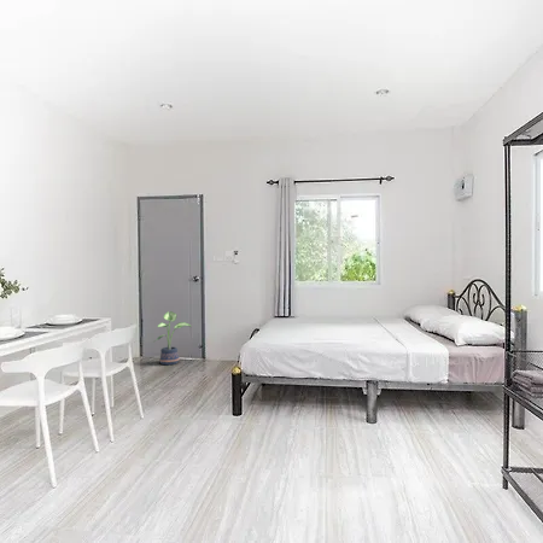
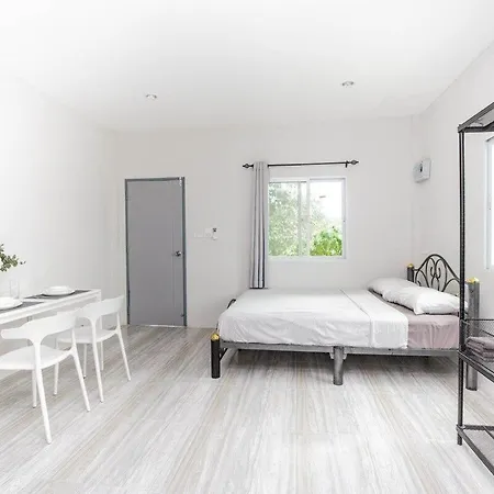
- potted plant [153,310,192,366]
